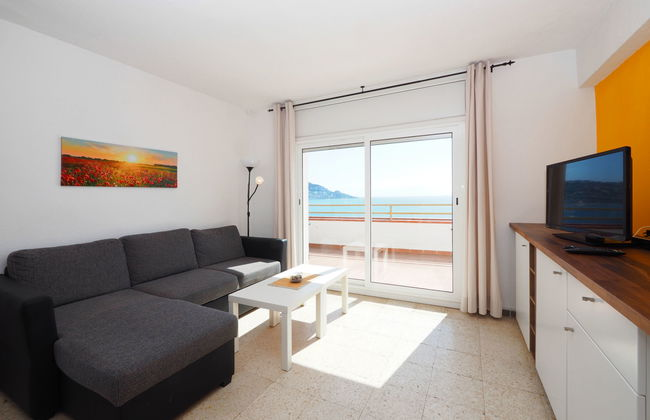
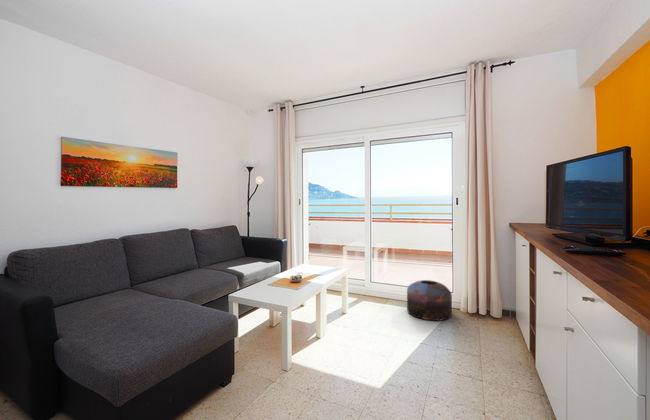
+ pouf [406,279,453,322]
